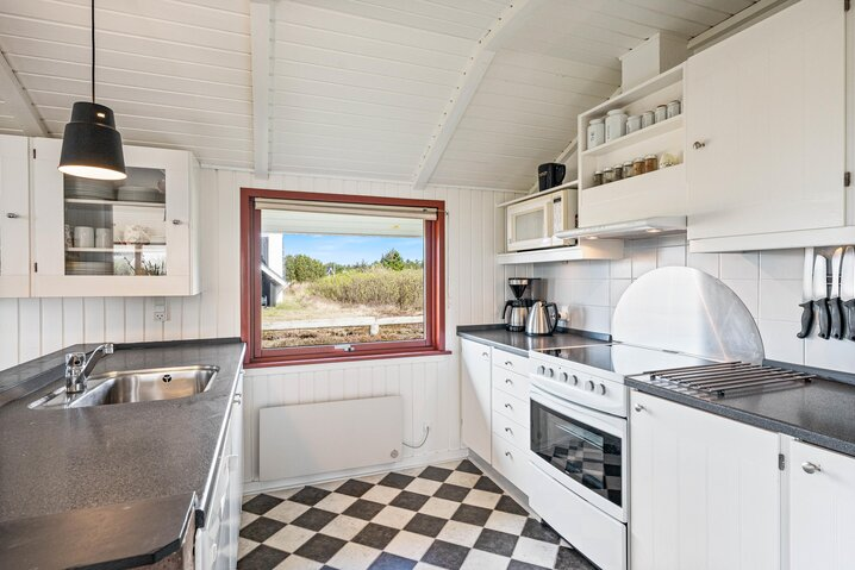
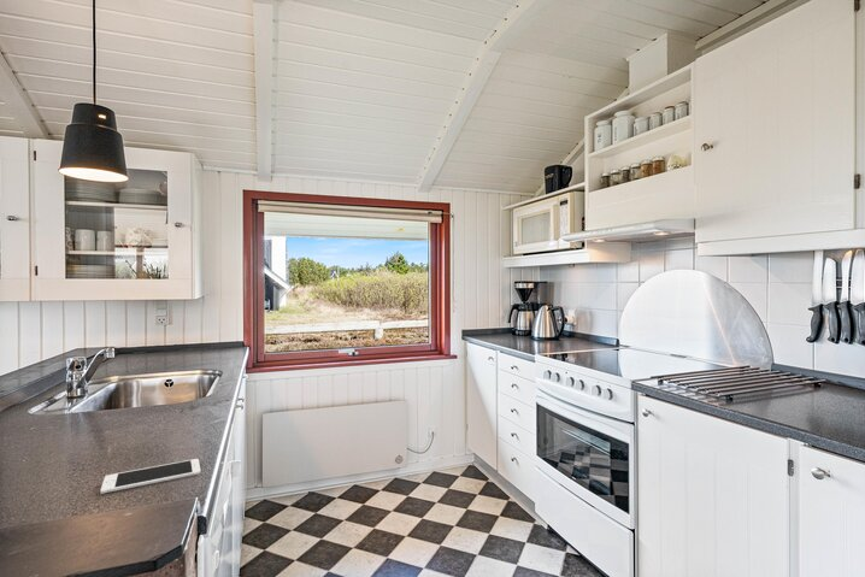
+ cell phone [99,458,201,495]
